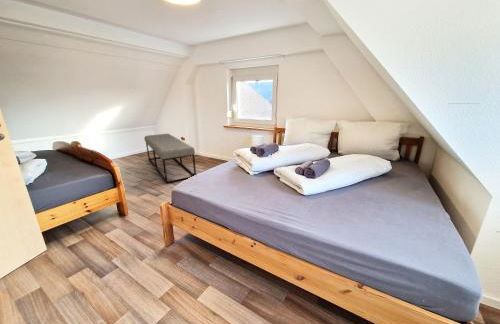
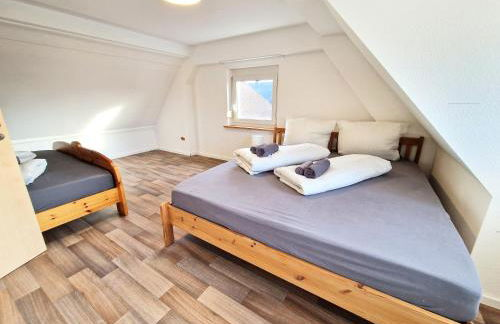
- bench [143,133,197,185]
